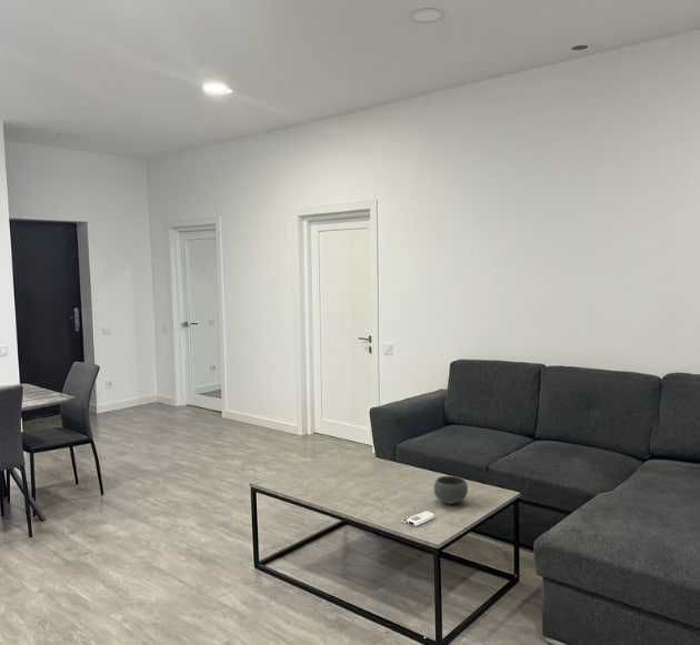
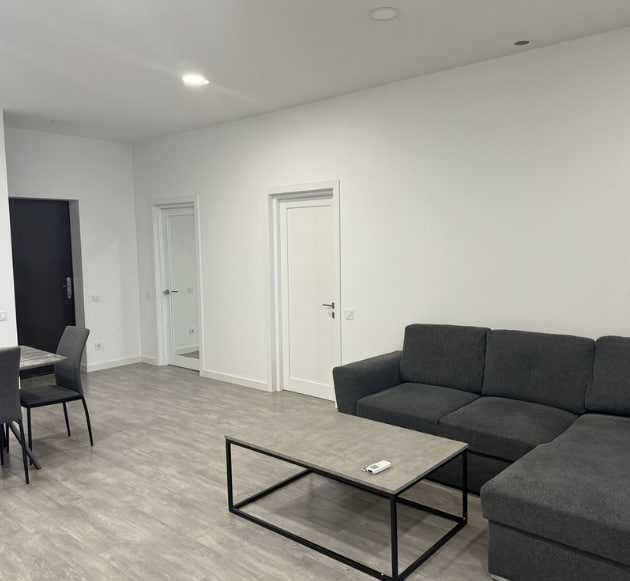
- bowl [433,475,469,505]
